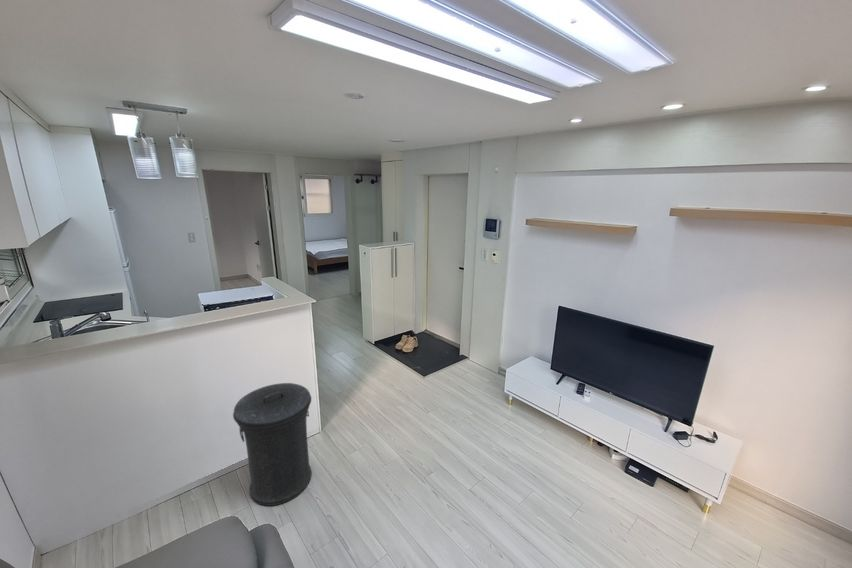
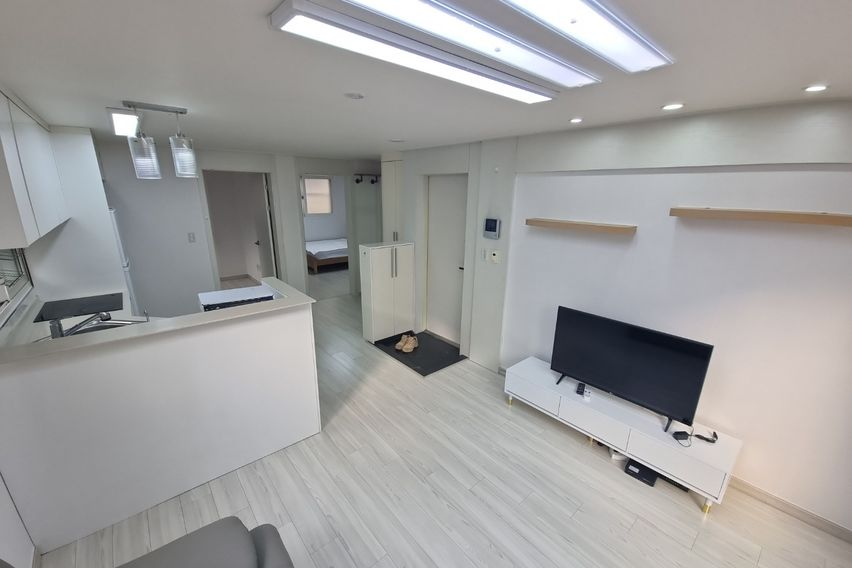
- trash can [232,382,313,506]
